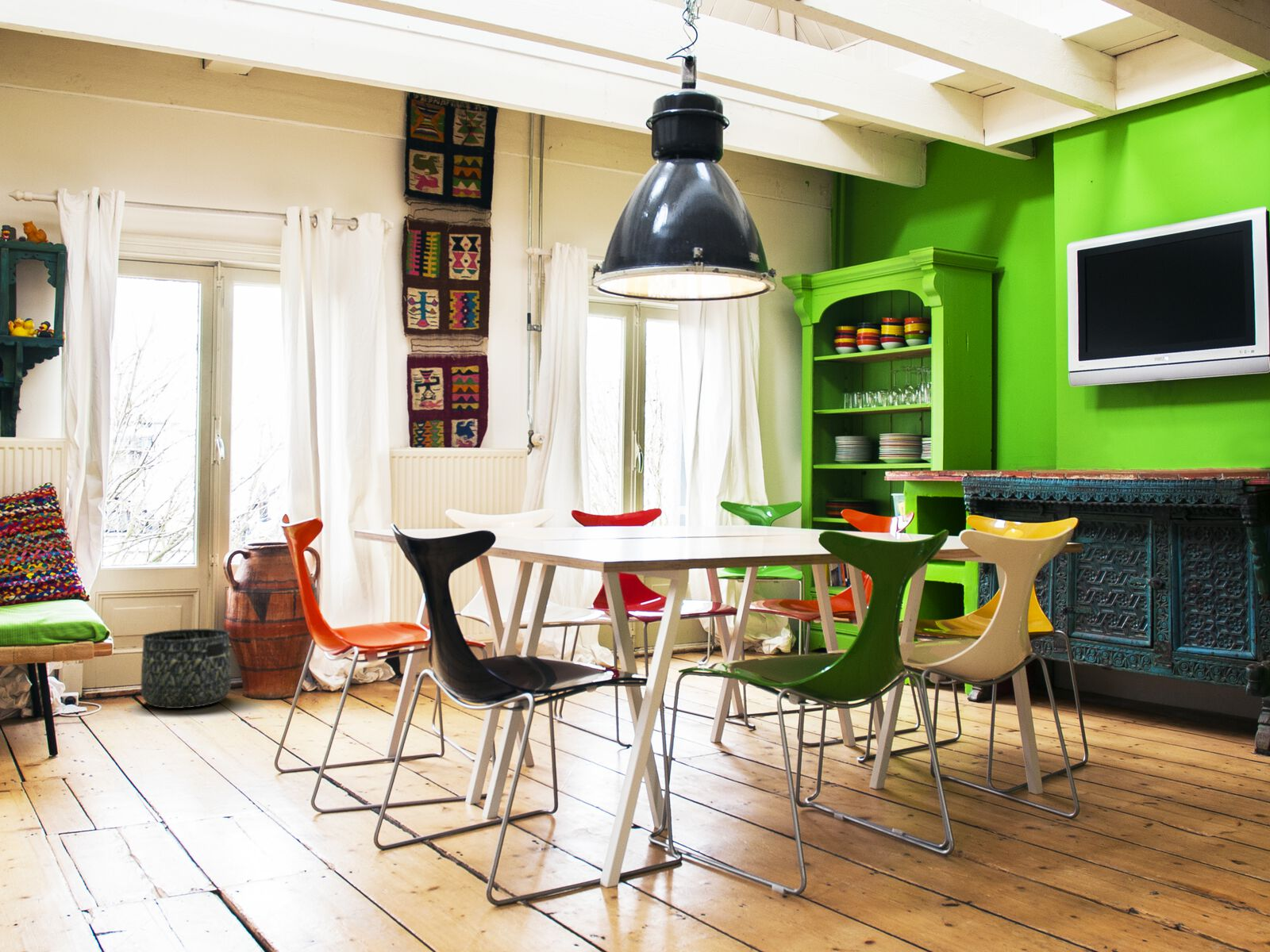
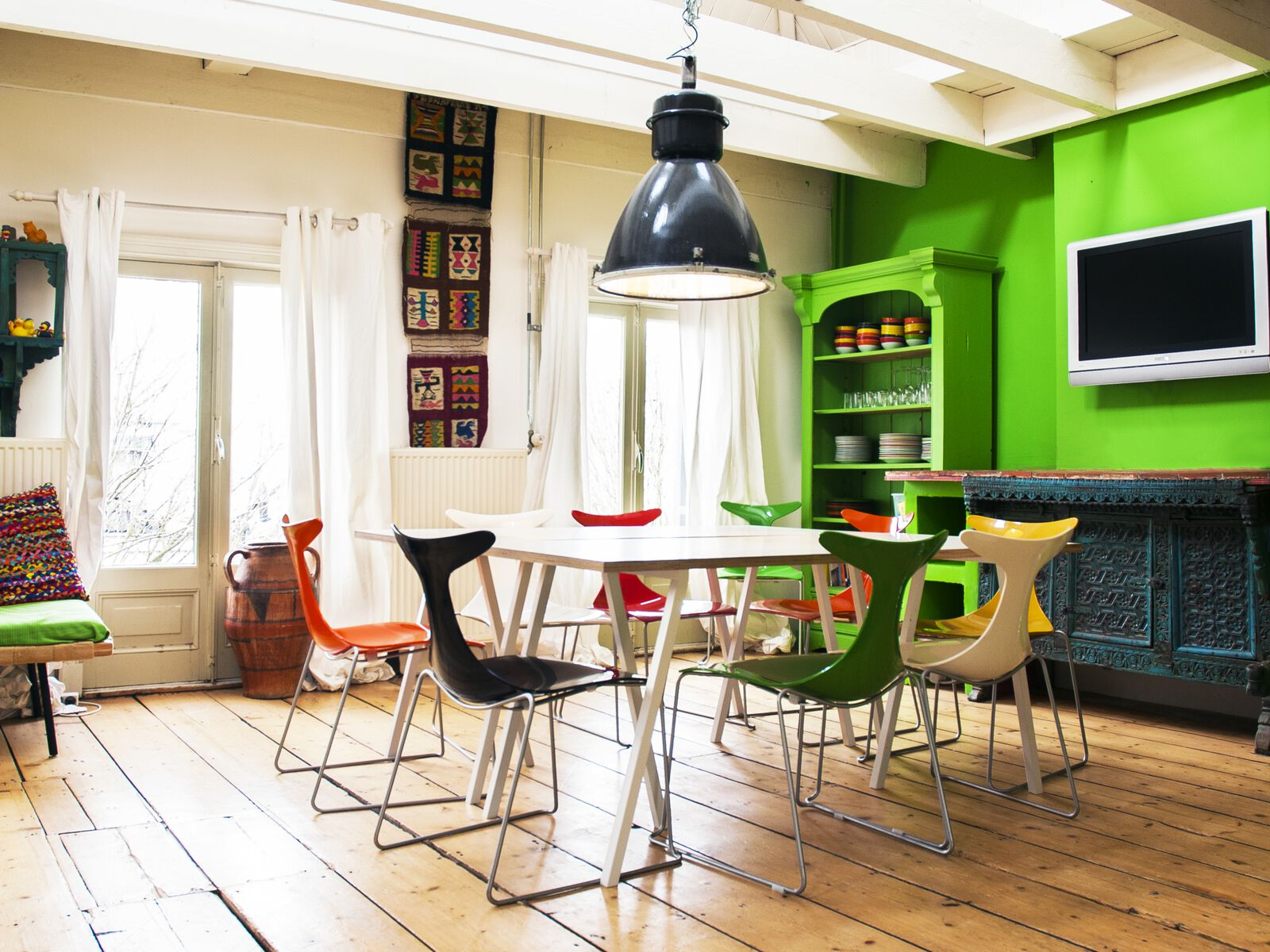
- basket [140,628,232,709]
